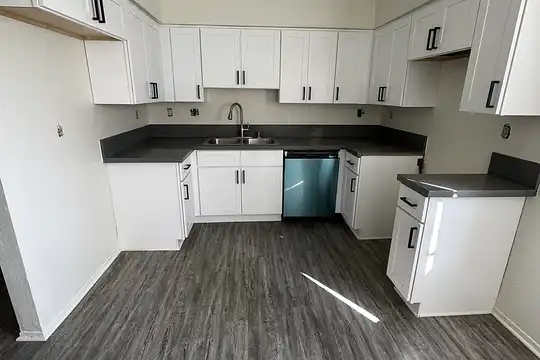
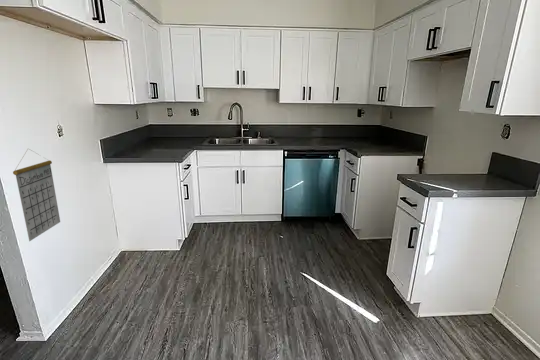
+ calendar [12,148,61,242]
